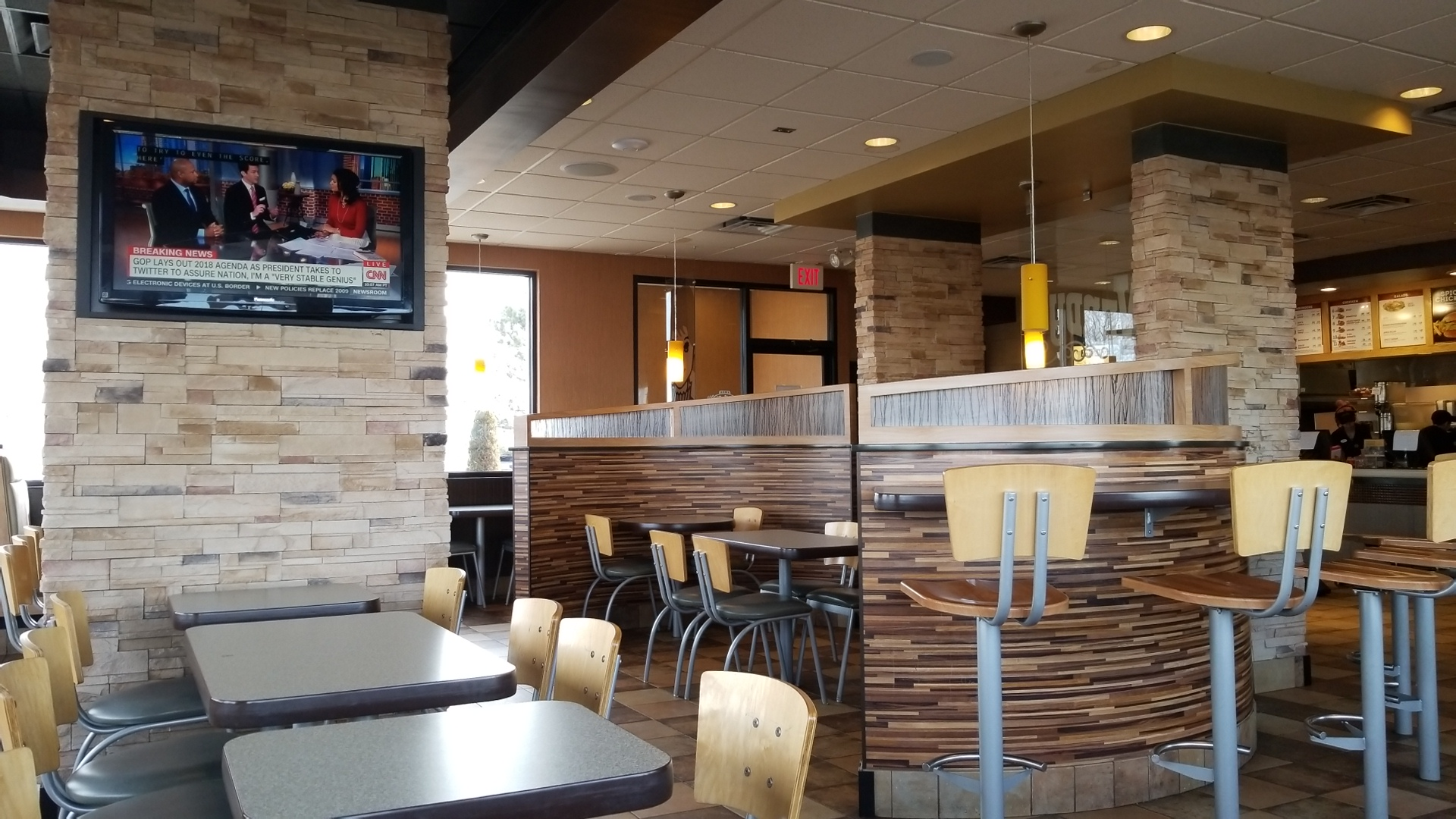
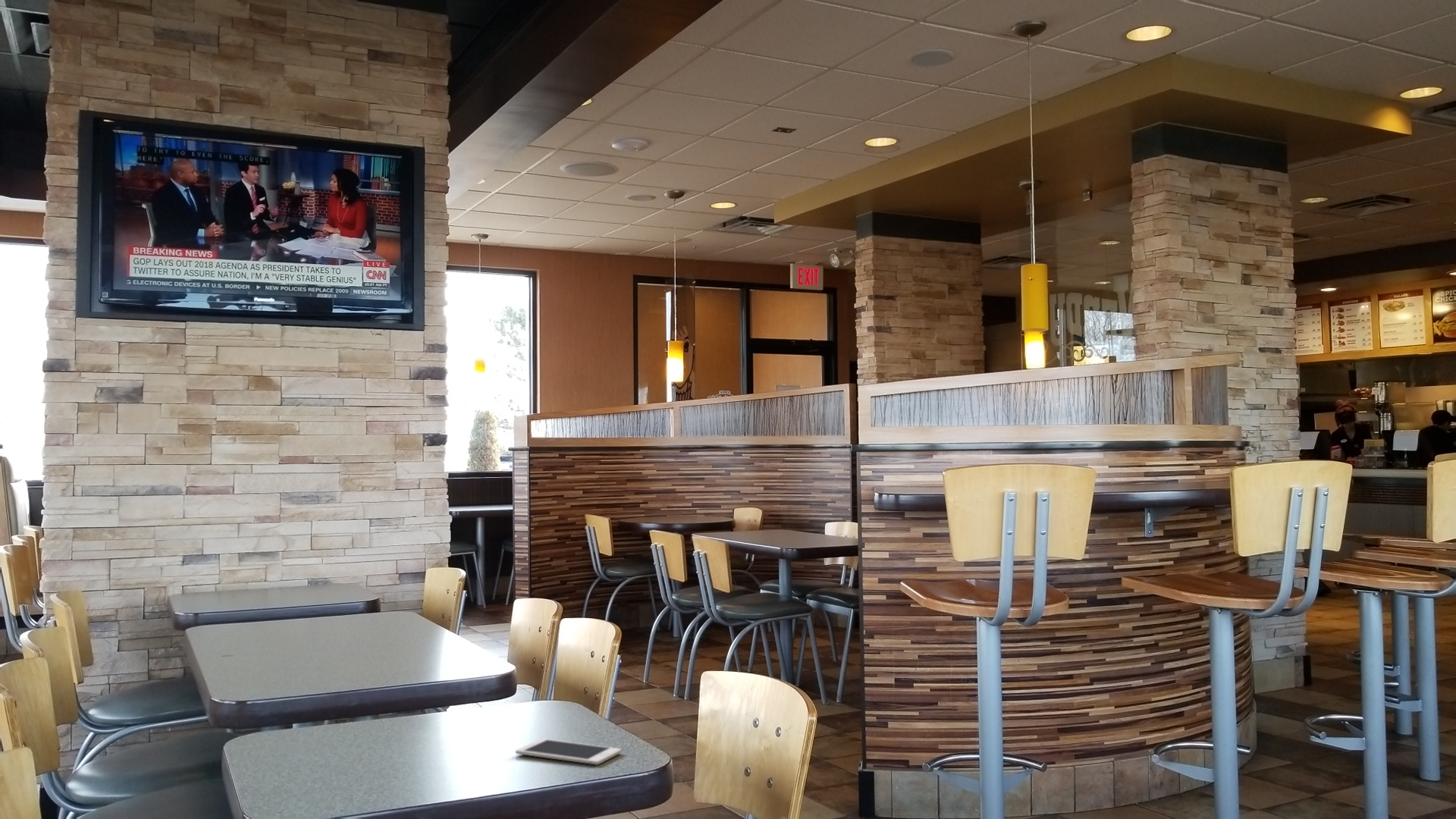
+ cell phone [515,738,622,766]
